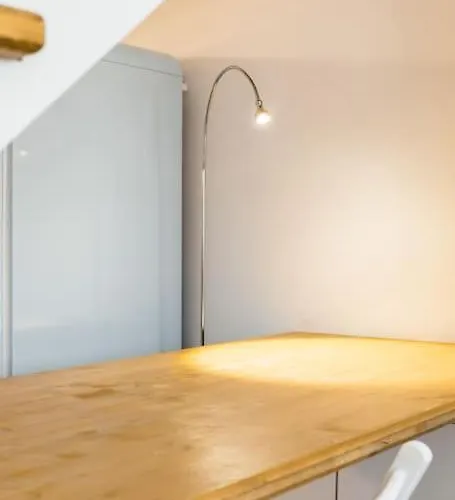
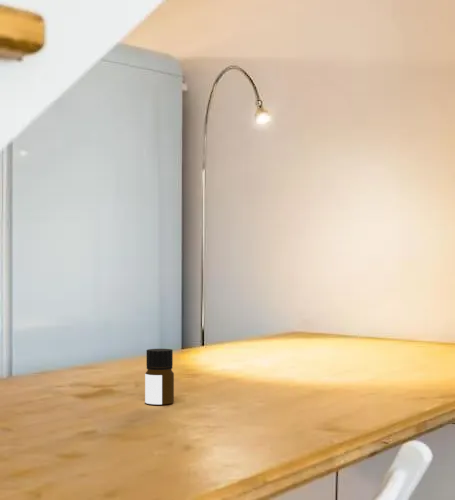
+ bottle [144,348,175,405]
